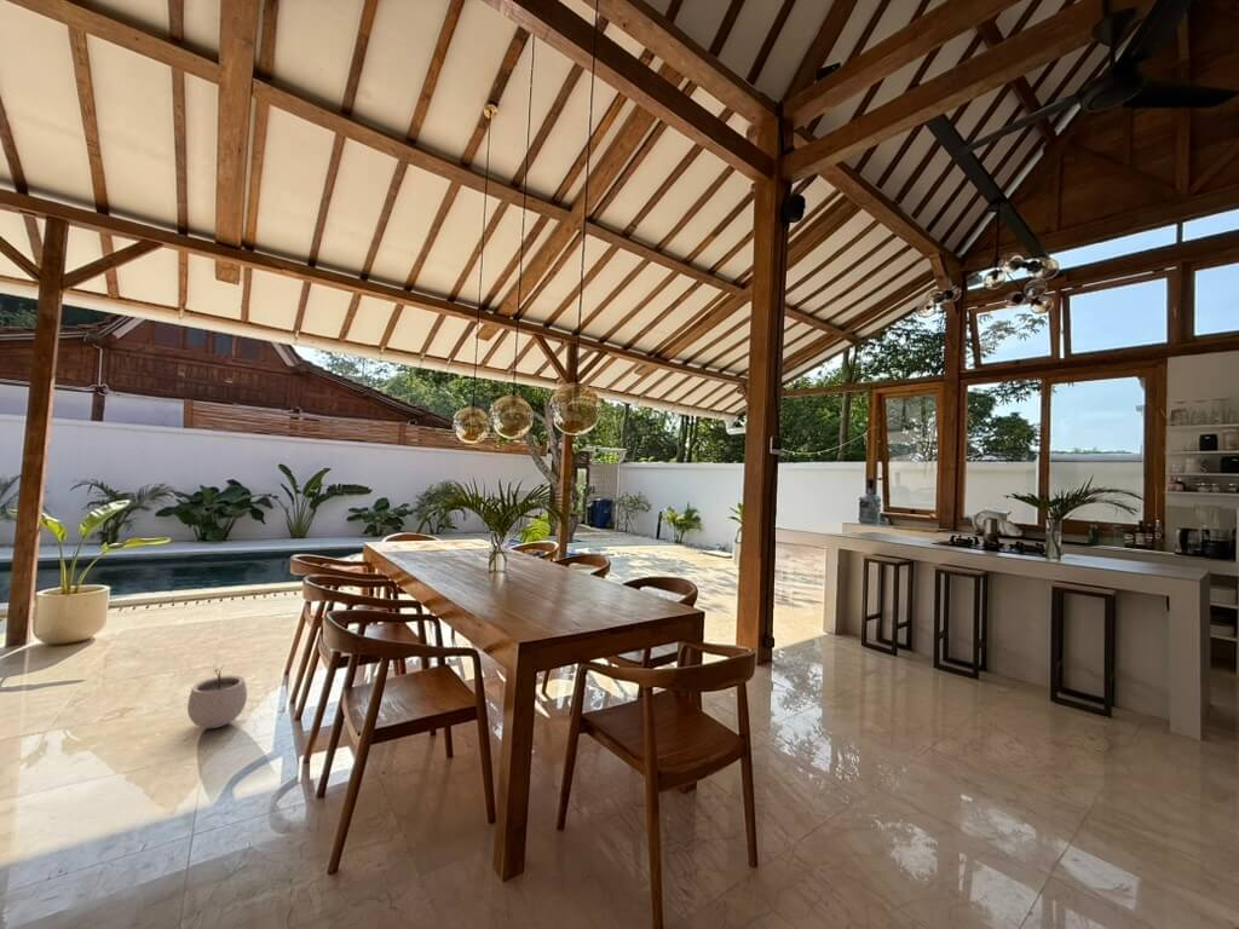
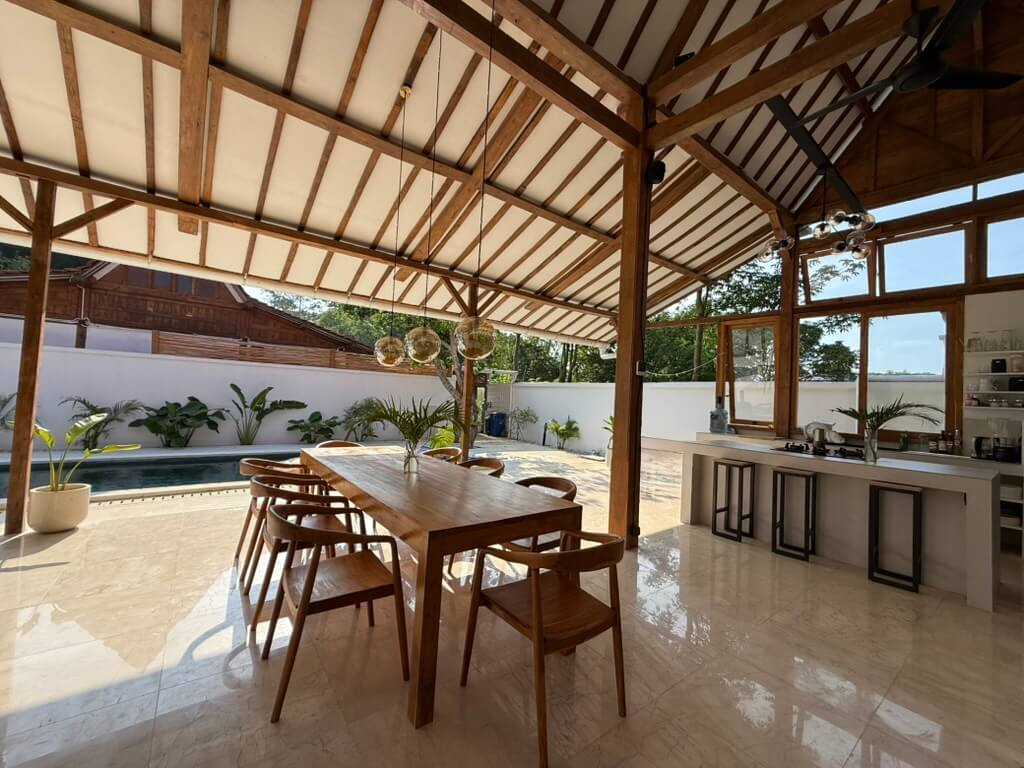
- plant pot [186,664,248,729]
